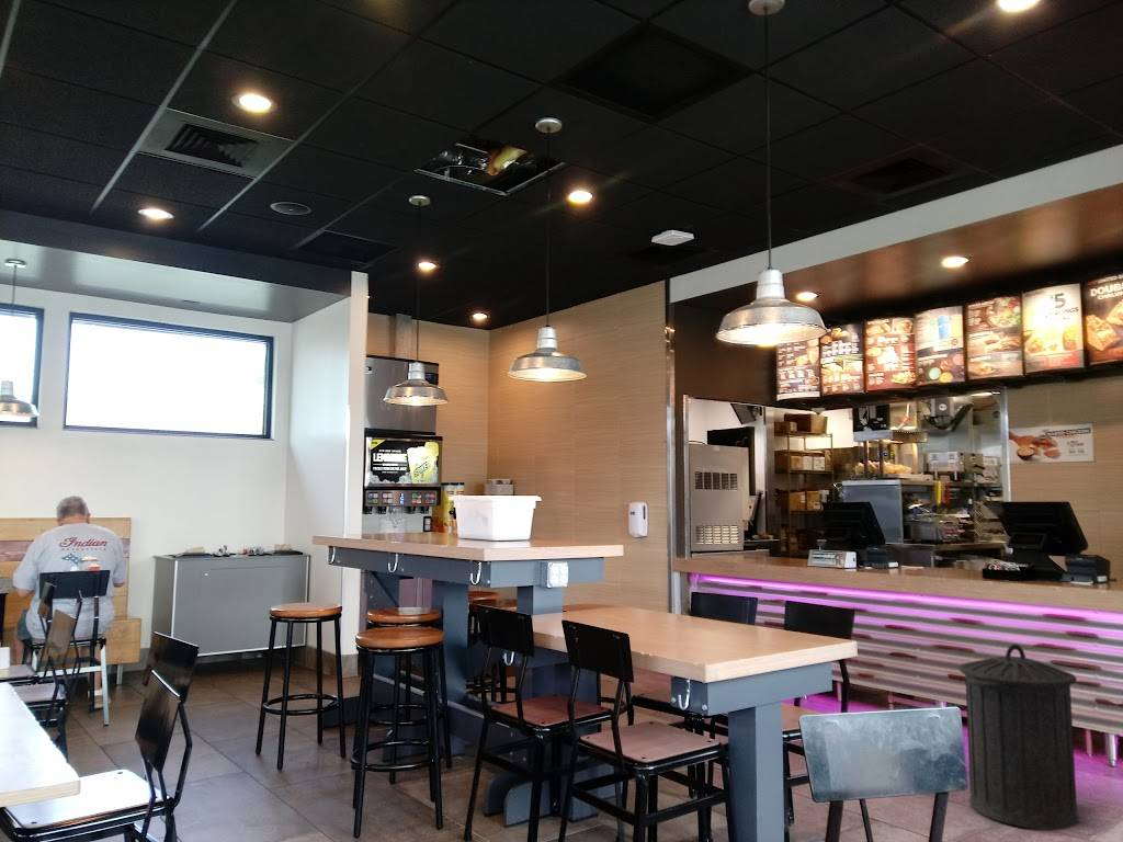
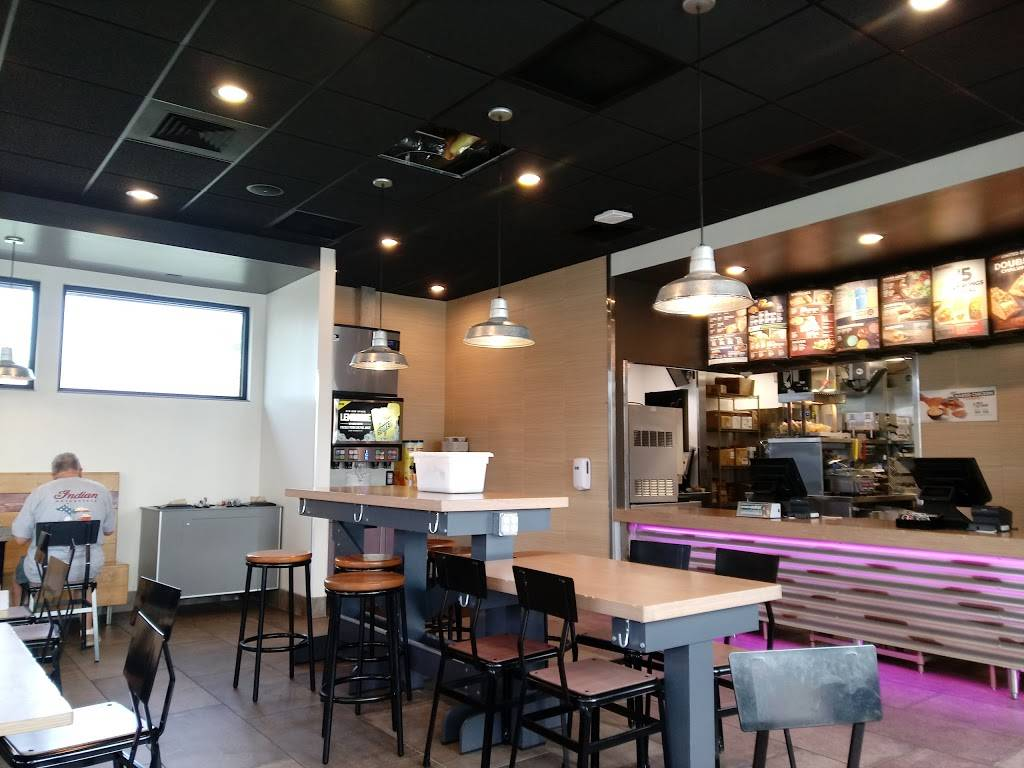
- trash can [957,642,1080,831]
